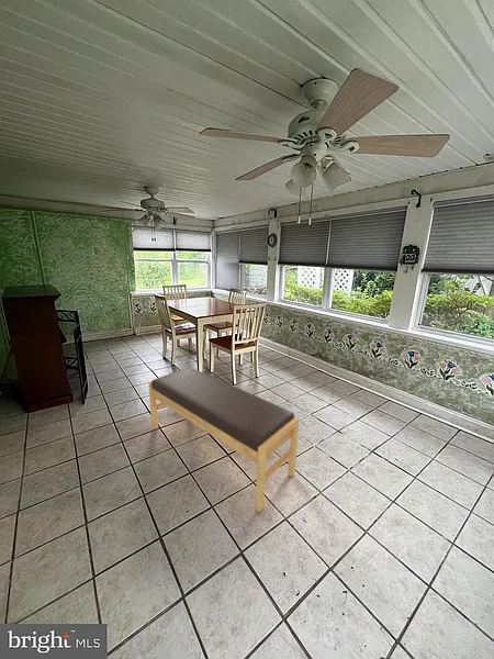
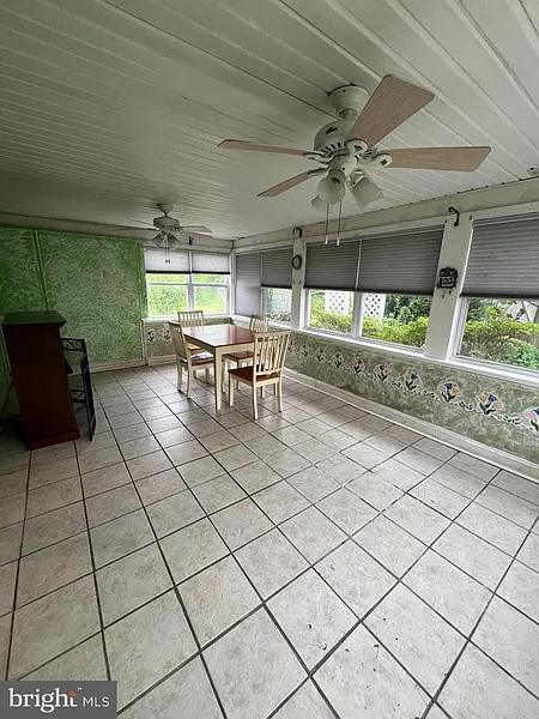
- bench [147,366,301,513]
